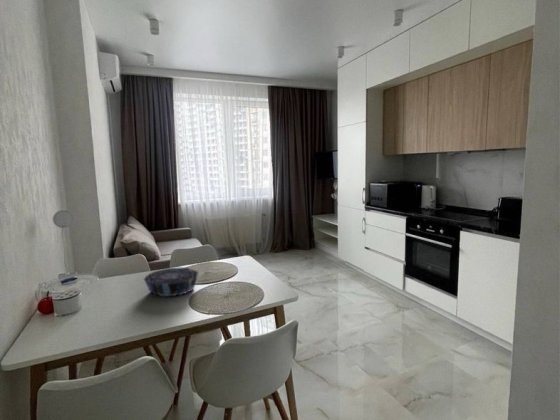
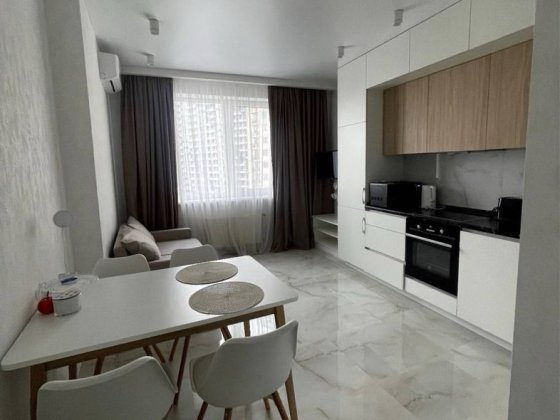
- decorative bowl [142,266,200,298]
